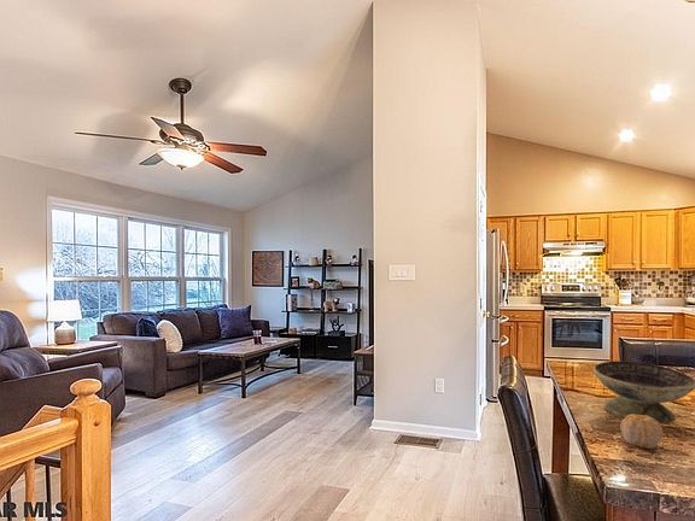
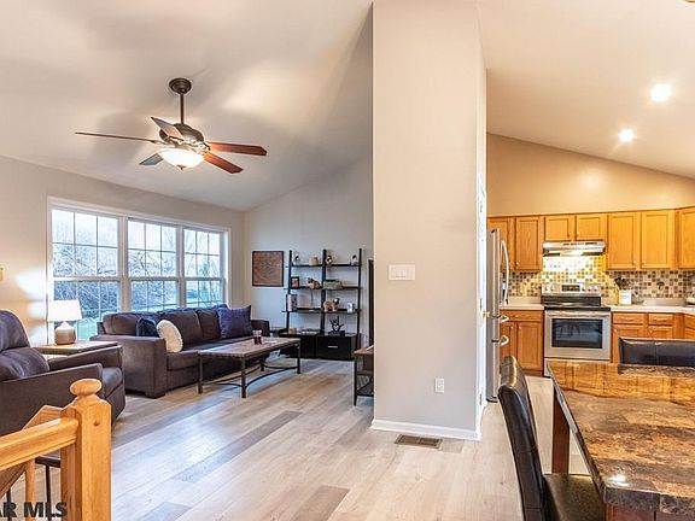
- fruit [620,414,664,450]
- decorative bowl [592,359,695,423]
